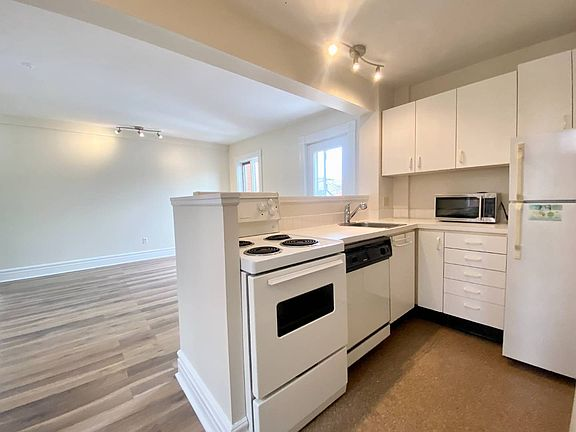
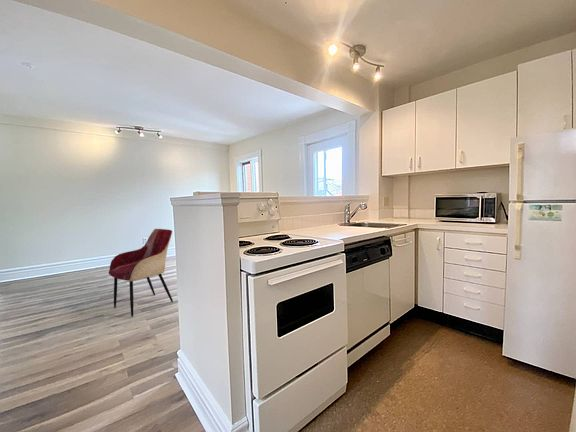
+ armchair [108,228,174,318]
